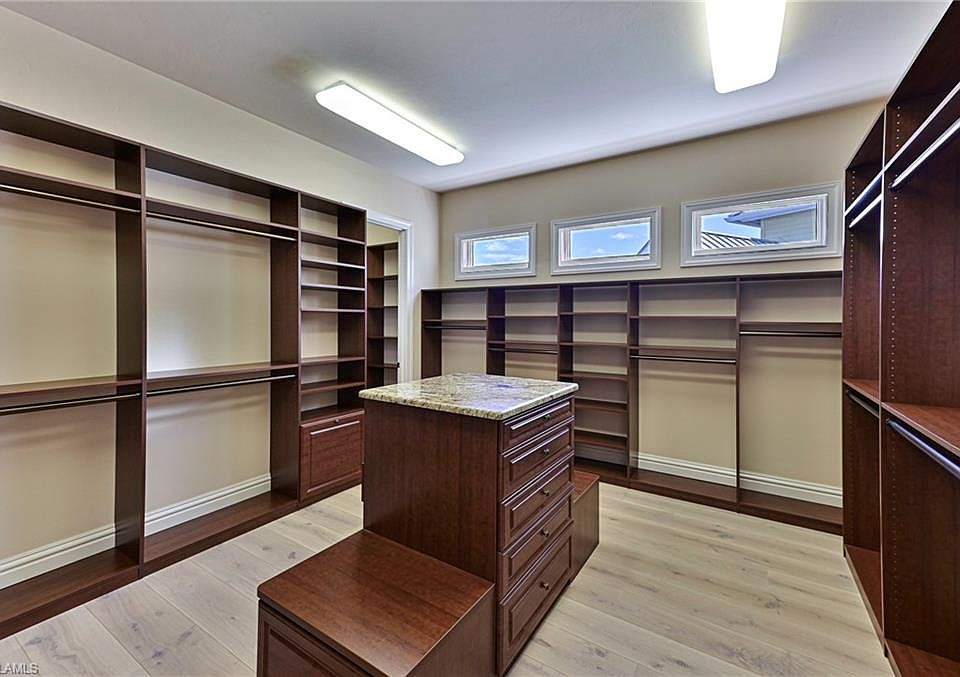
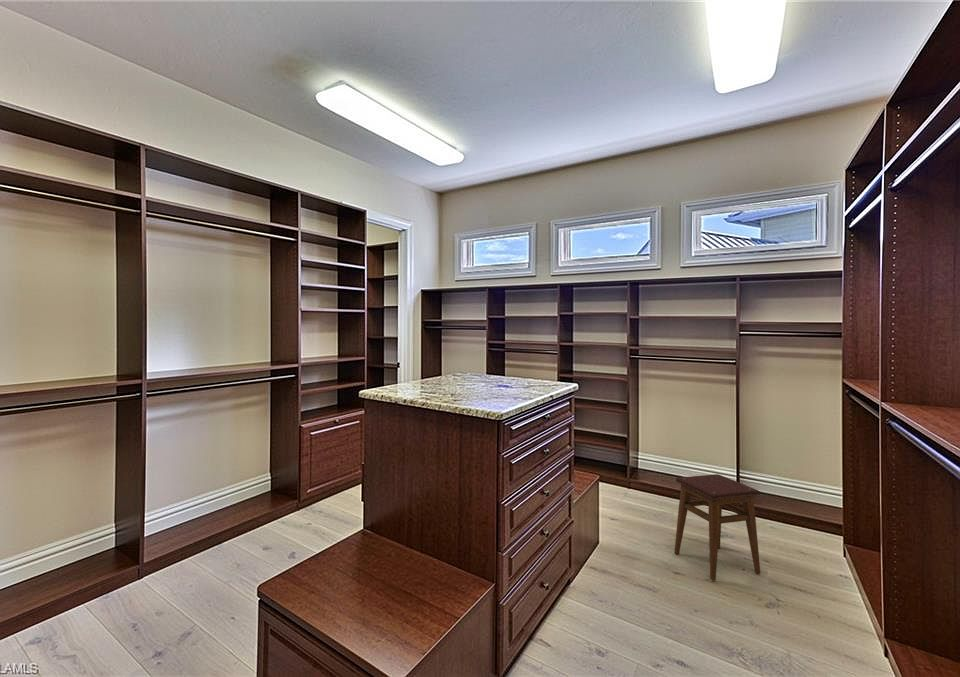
+ stool [673,473,761,581]
